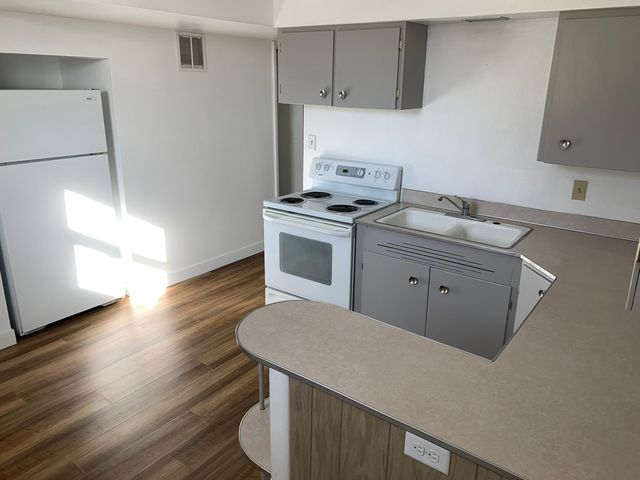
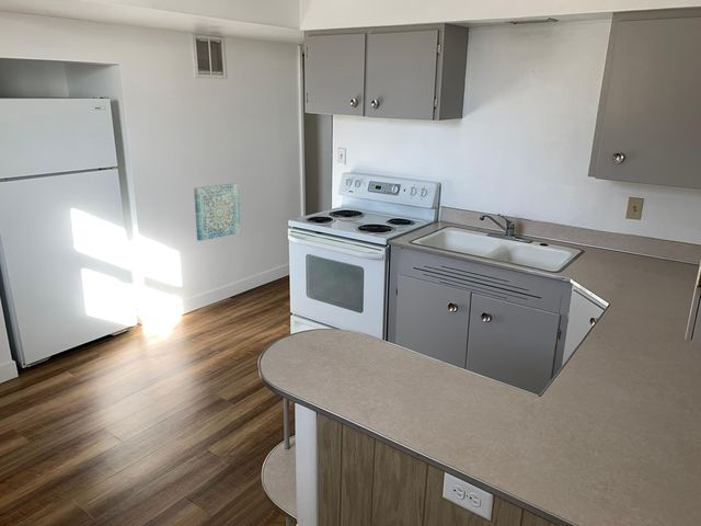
+ wall art [193,182,242,242]
